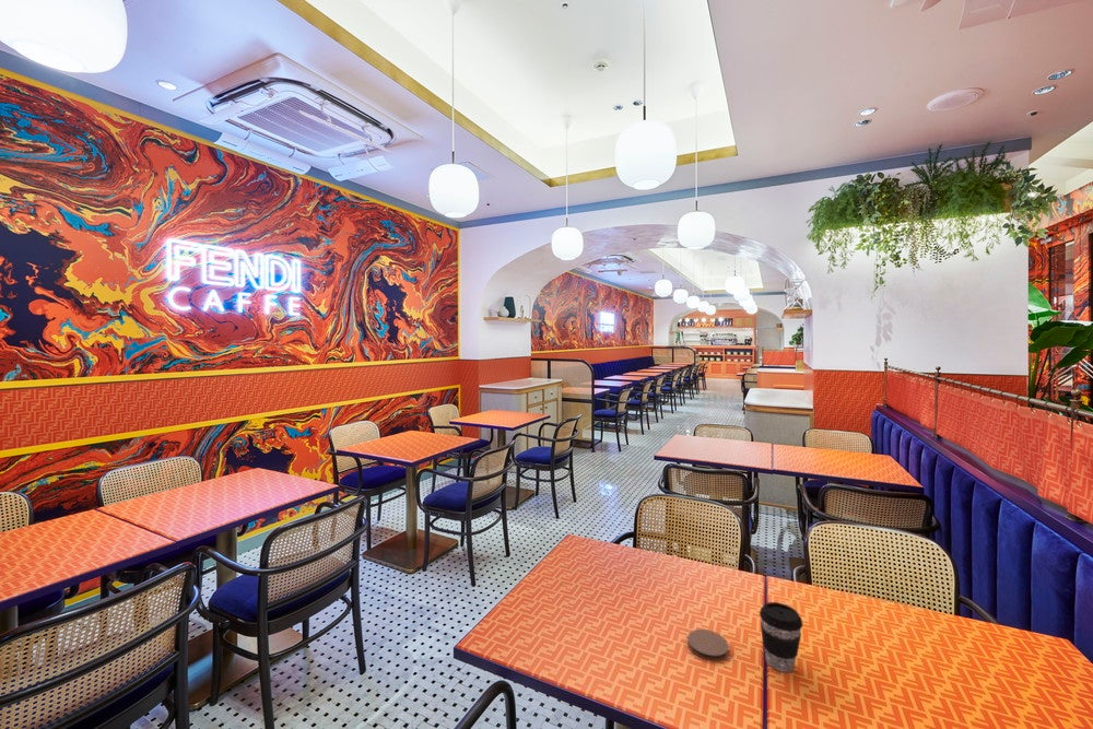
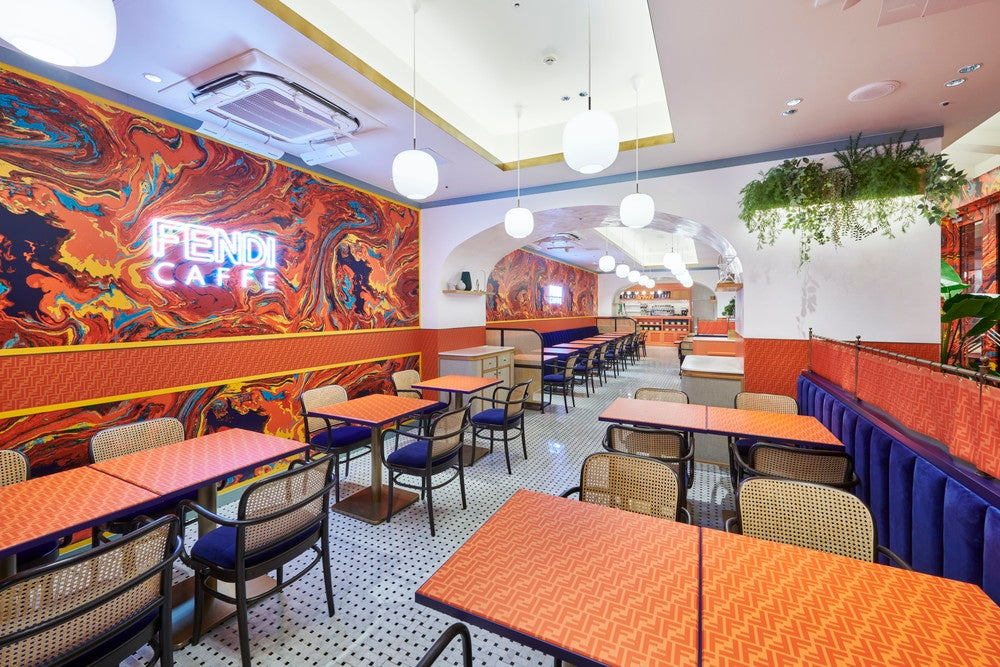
- coffee cup [759,601,803,673]
- coaster [686,628,730,662]
